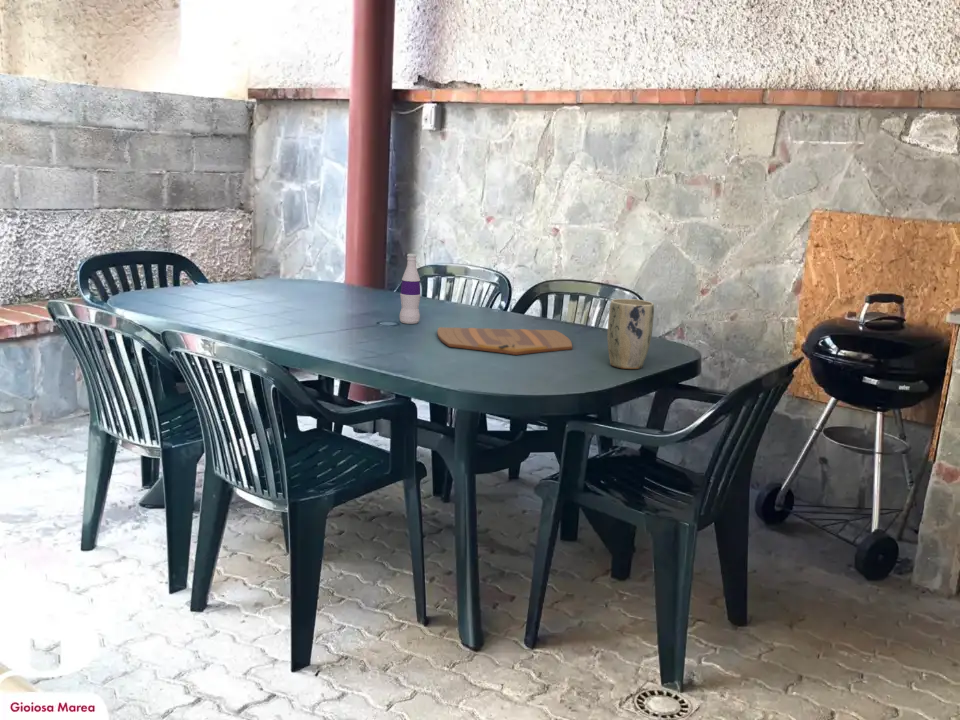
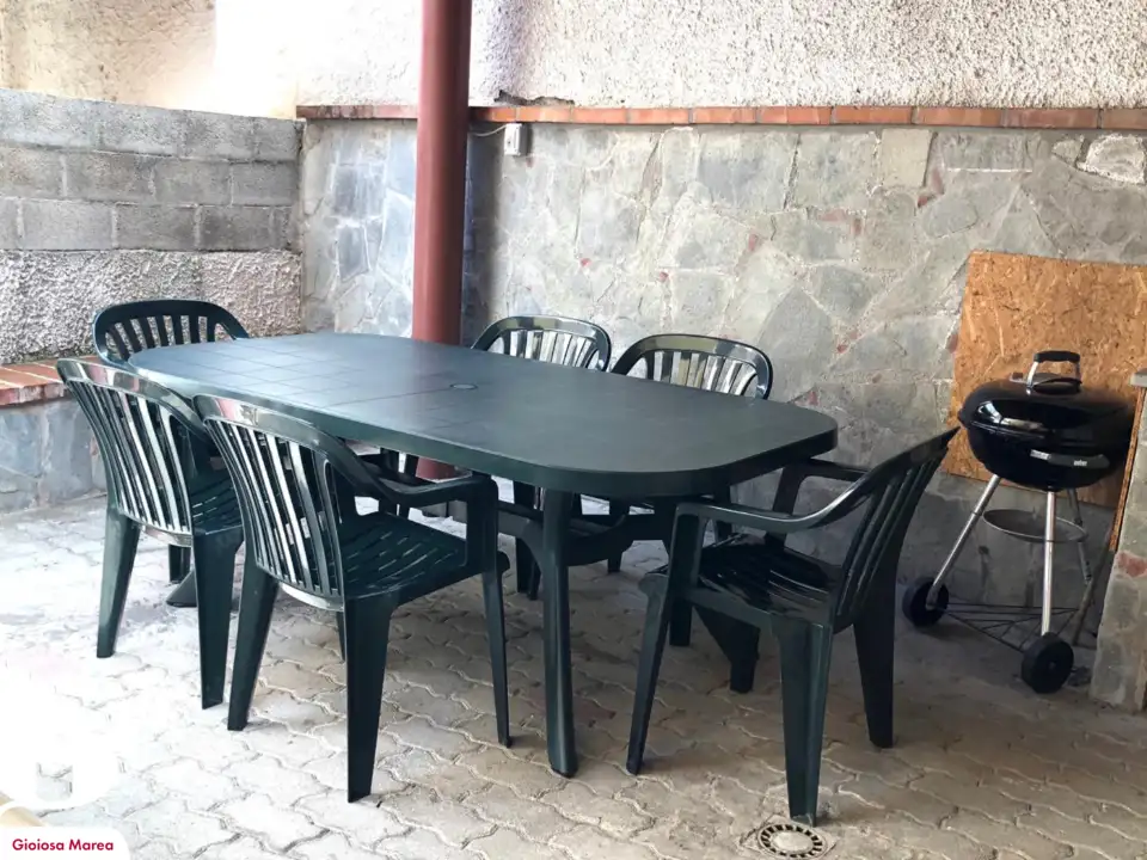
- cutting board [436,326,573,356]
- plant pot [606,298,655,370]
- bottle [399,253,422,325]
